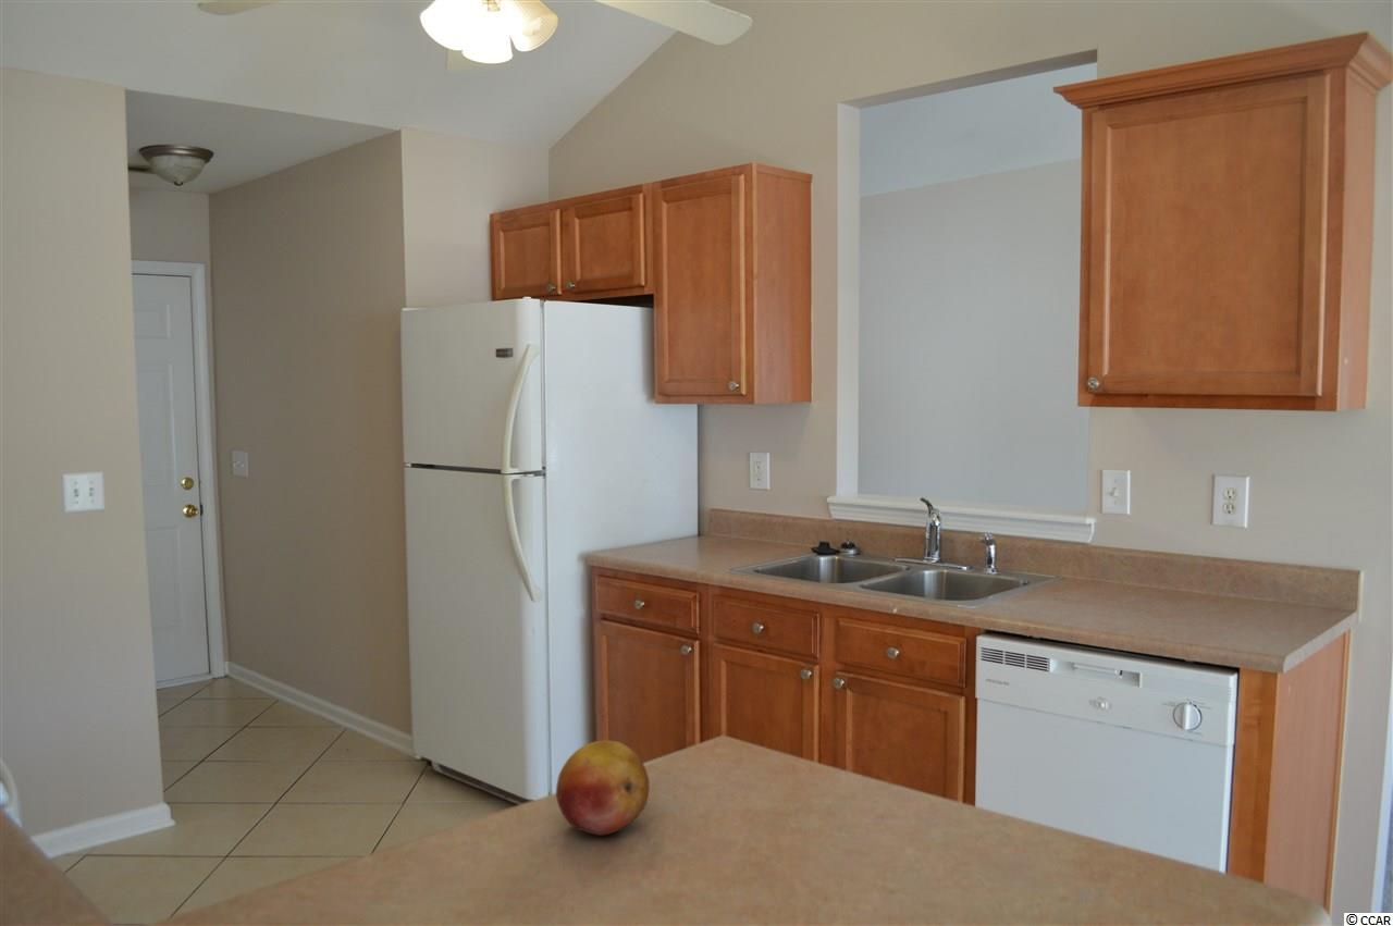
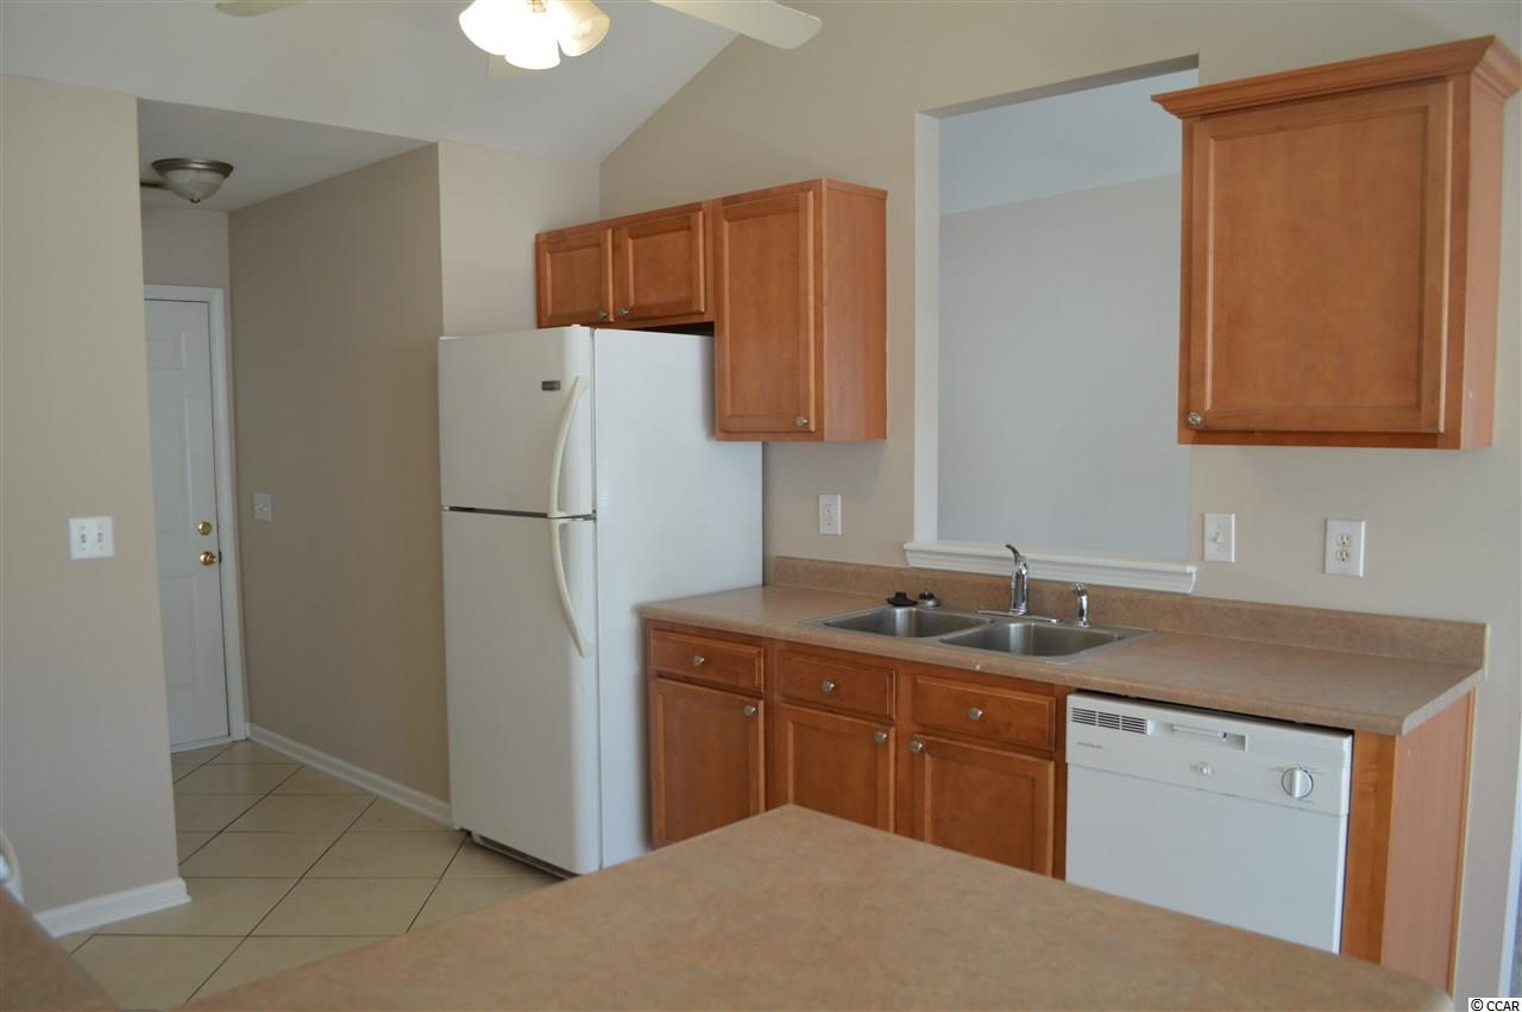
- fruit [555,740,651,837]
